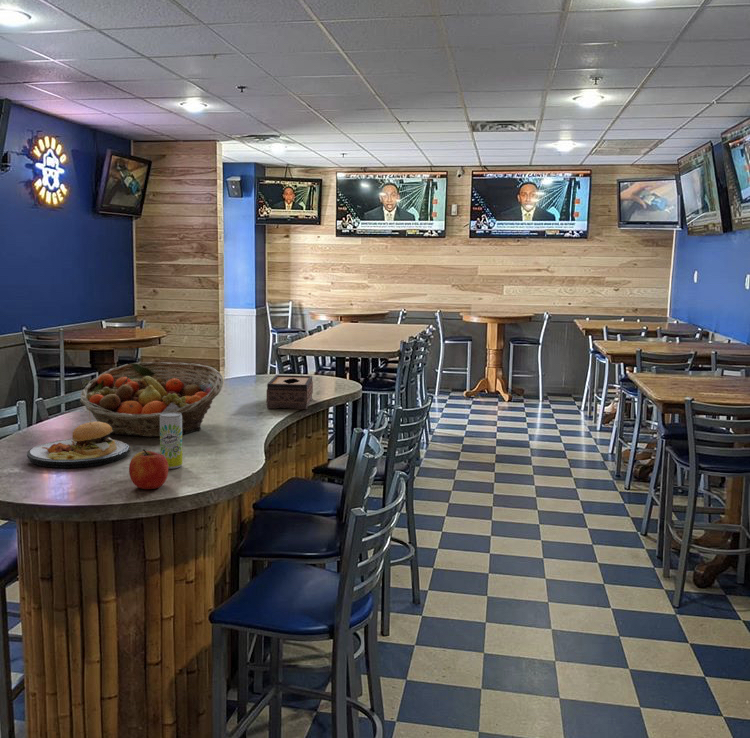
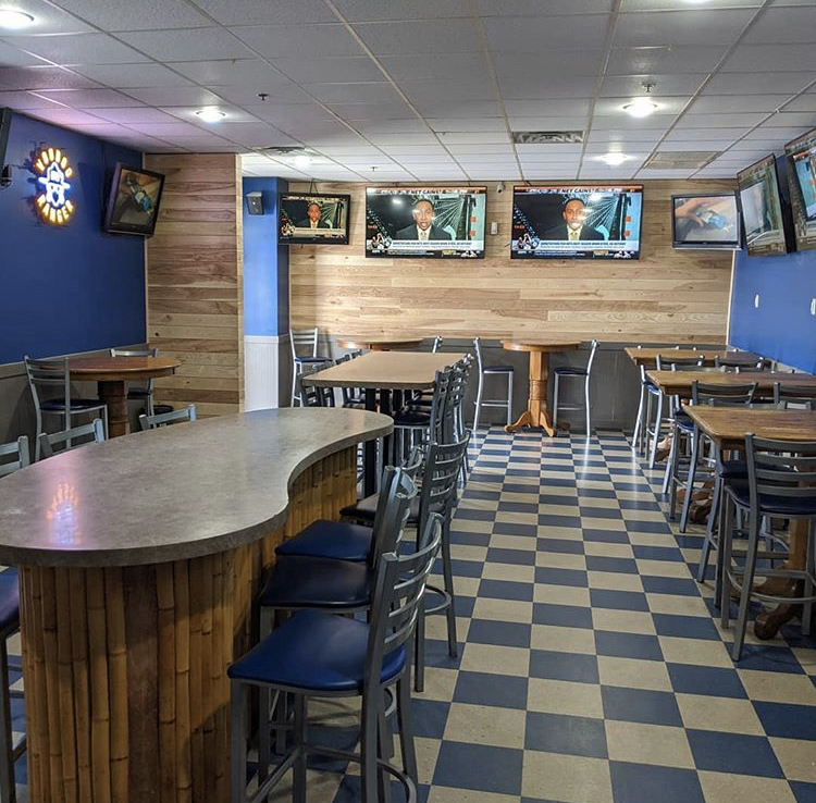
- plate [26,407,130,469]
- apple [128,448,169,490]
- tissue box [266,374,314,410]
- beverage can [159,412,183,470]
- fruit basket [79,361,224,438]
